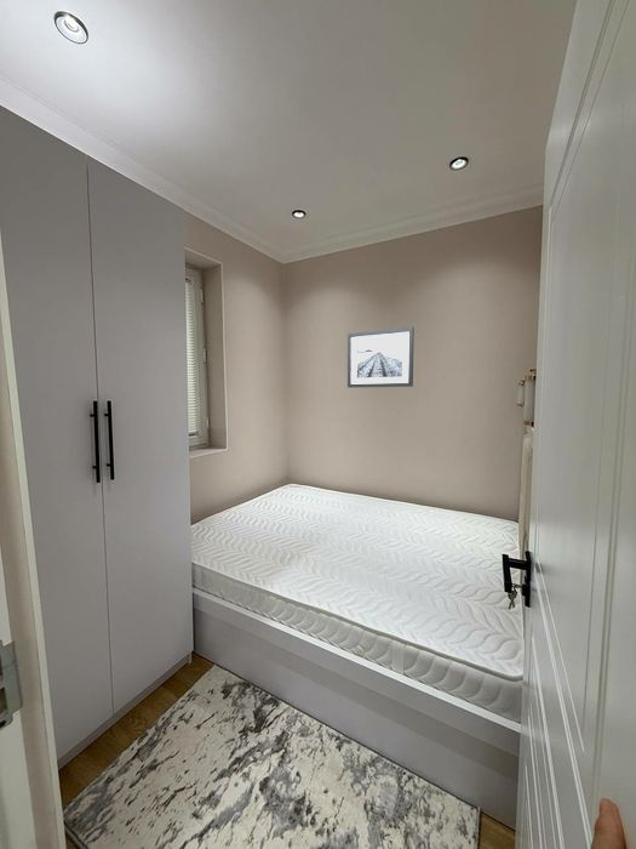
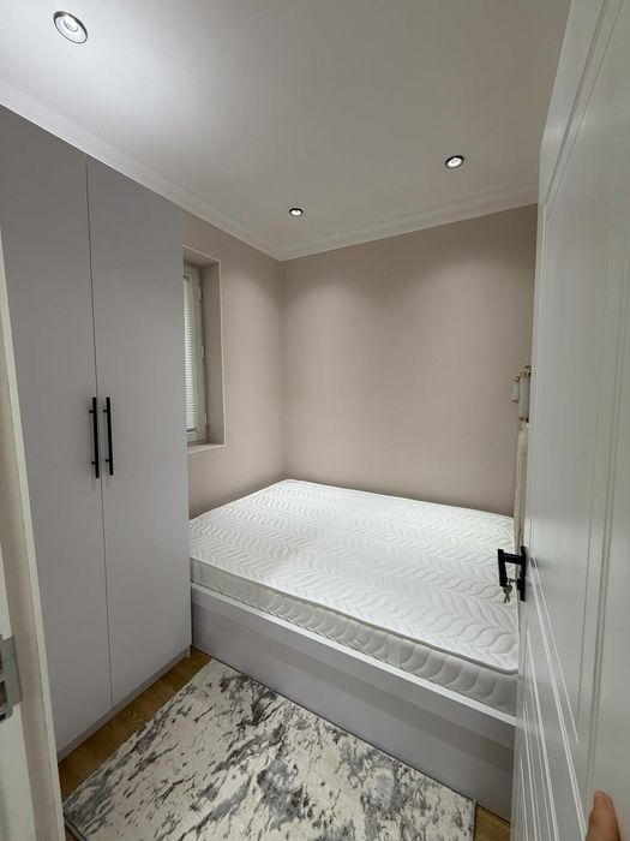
- wall art [346,326,416,388]
